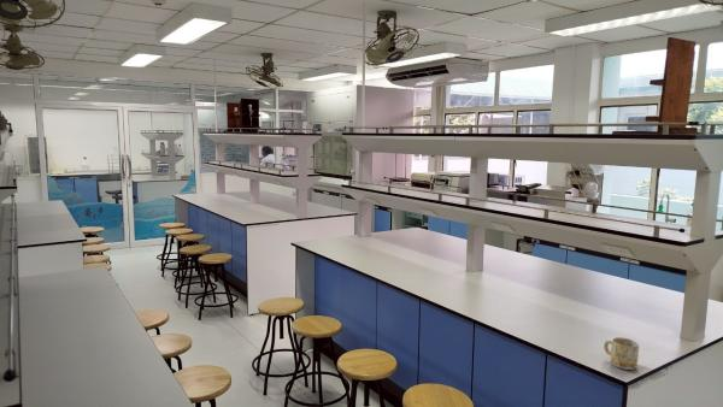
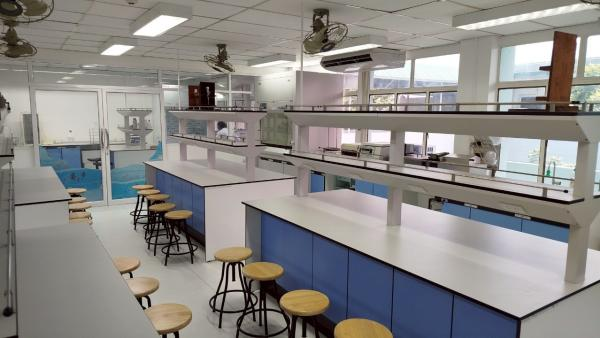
- mug [602,336,640,371]
